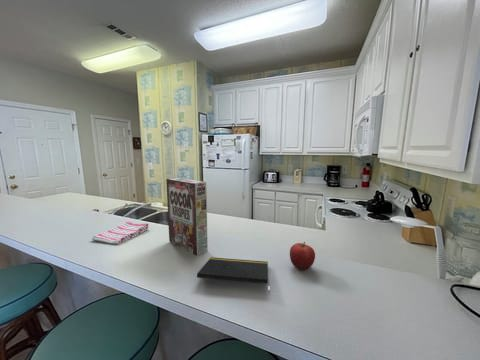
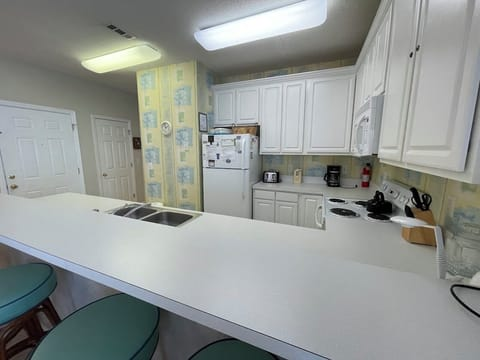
- cereal box [165,177,209,257]
- dish towel [91,221,150,245]
- fruit [289,241,316,271]
- notepad [196,256,271,294]
